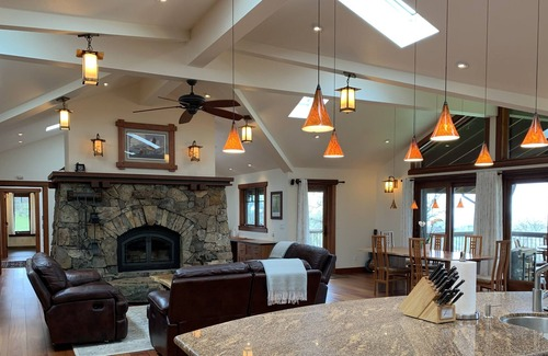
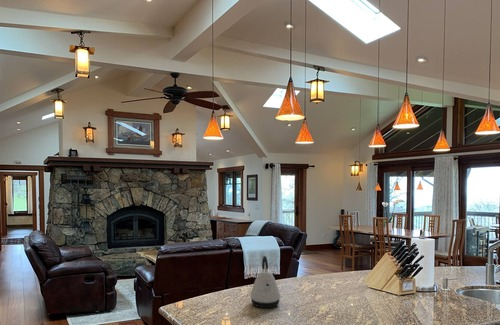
+ kettle [249,255,281,309]
